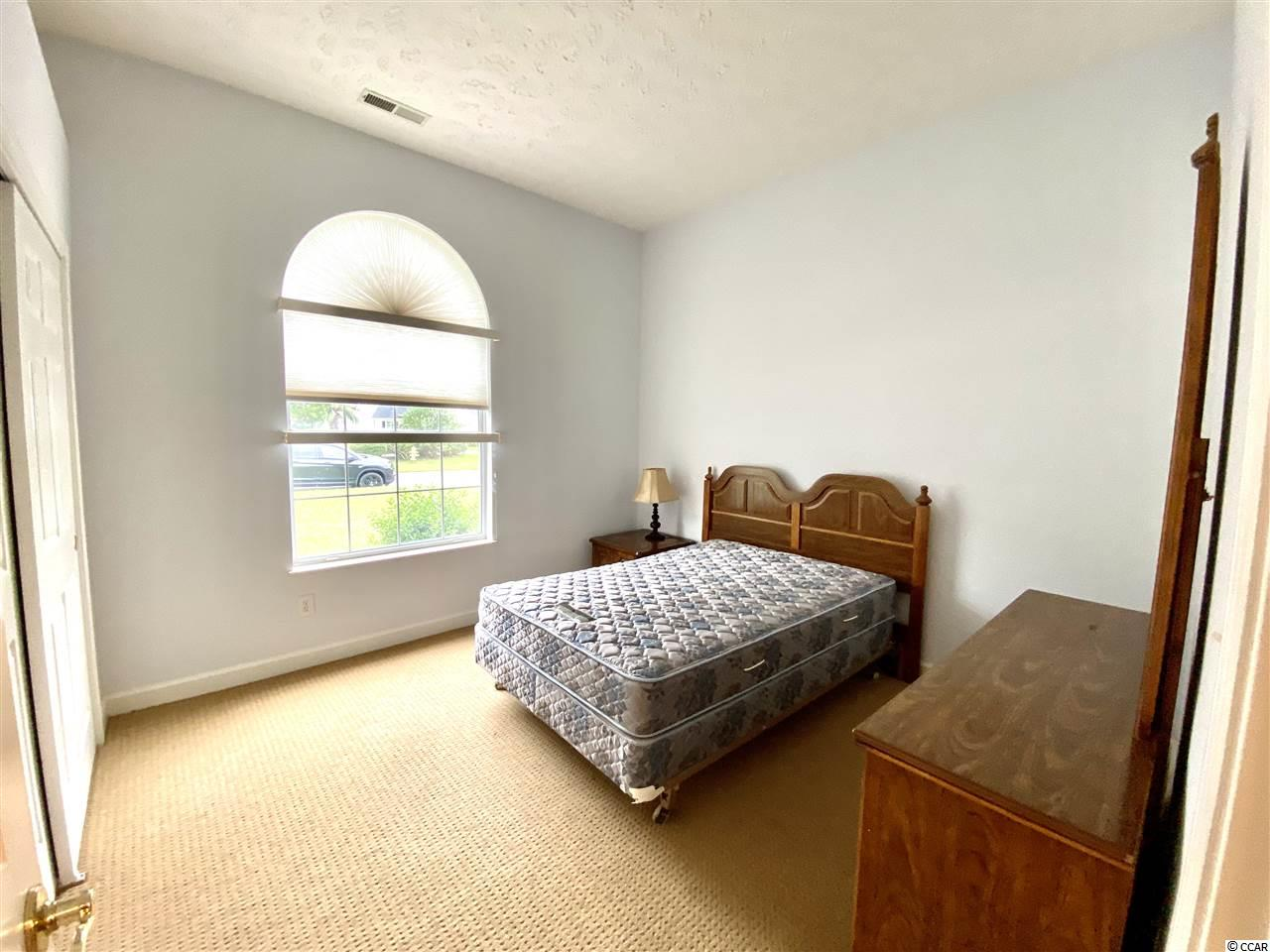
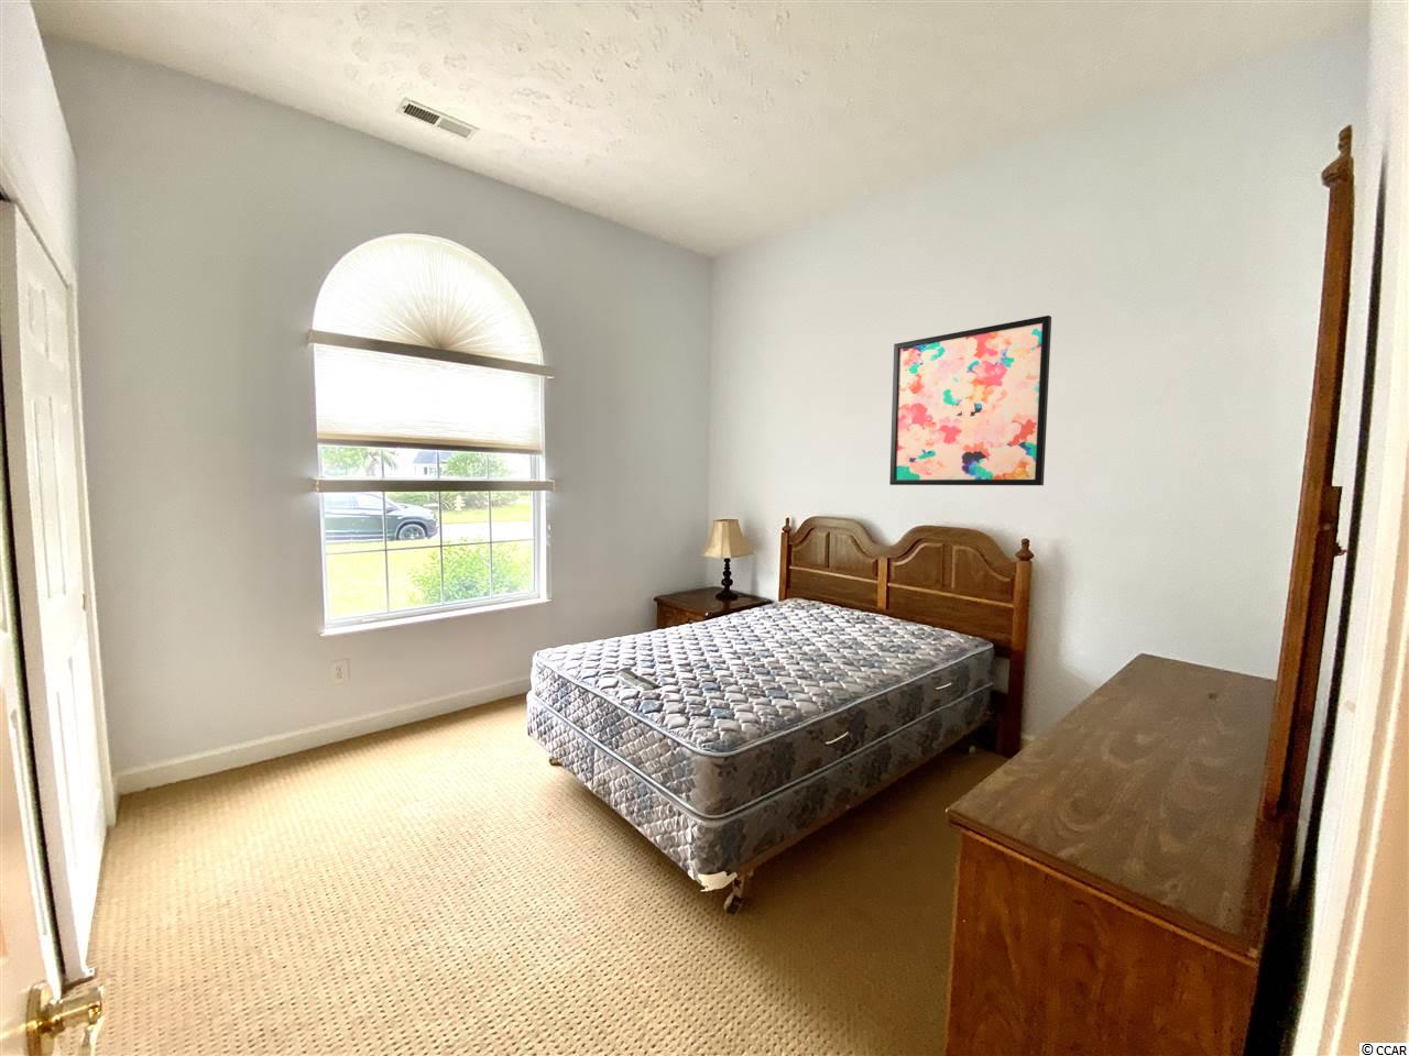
+ wall art [889,315,1053,486]
